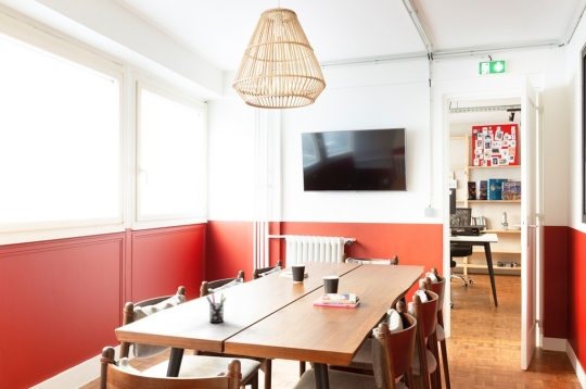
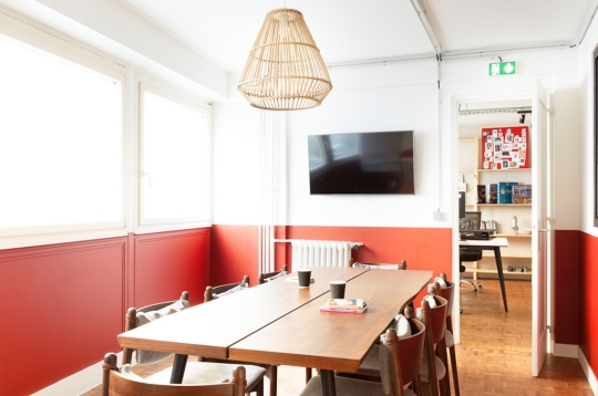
- pen holder [205,292,227,324]
